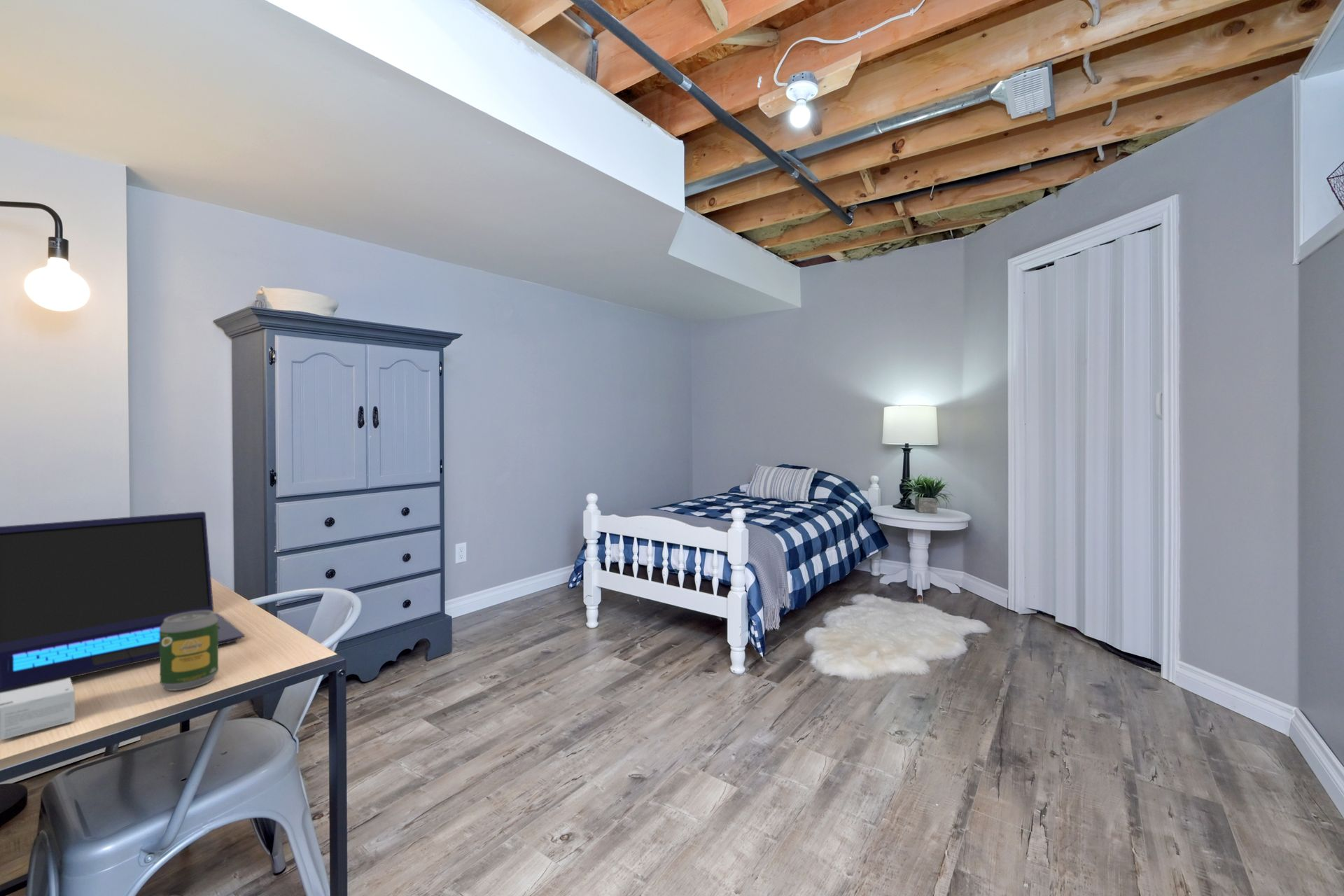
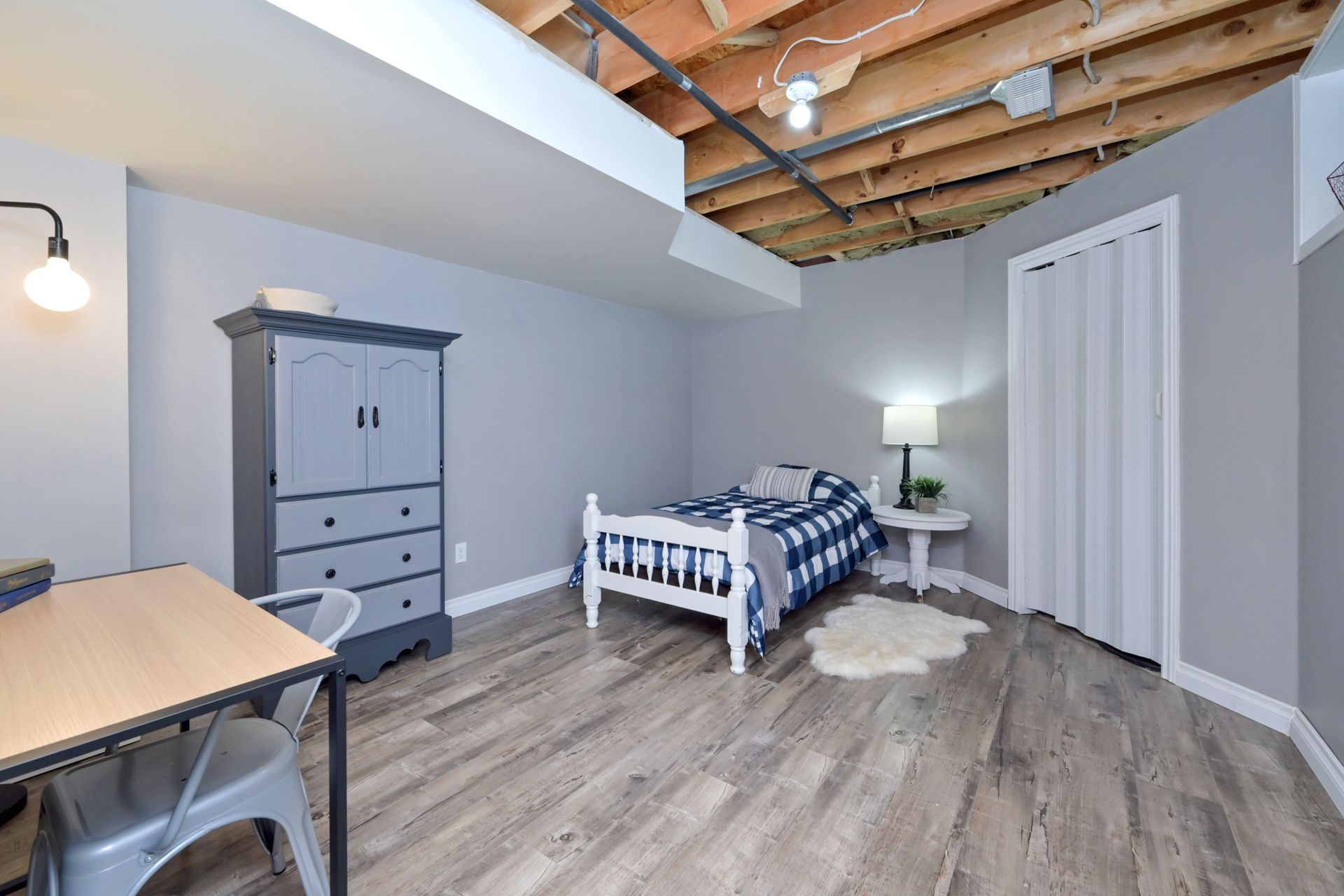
- laptop [0,511,246,693]
- small box [0,678,76,741]
- soda can [159,610,219,692]
